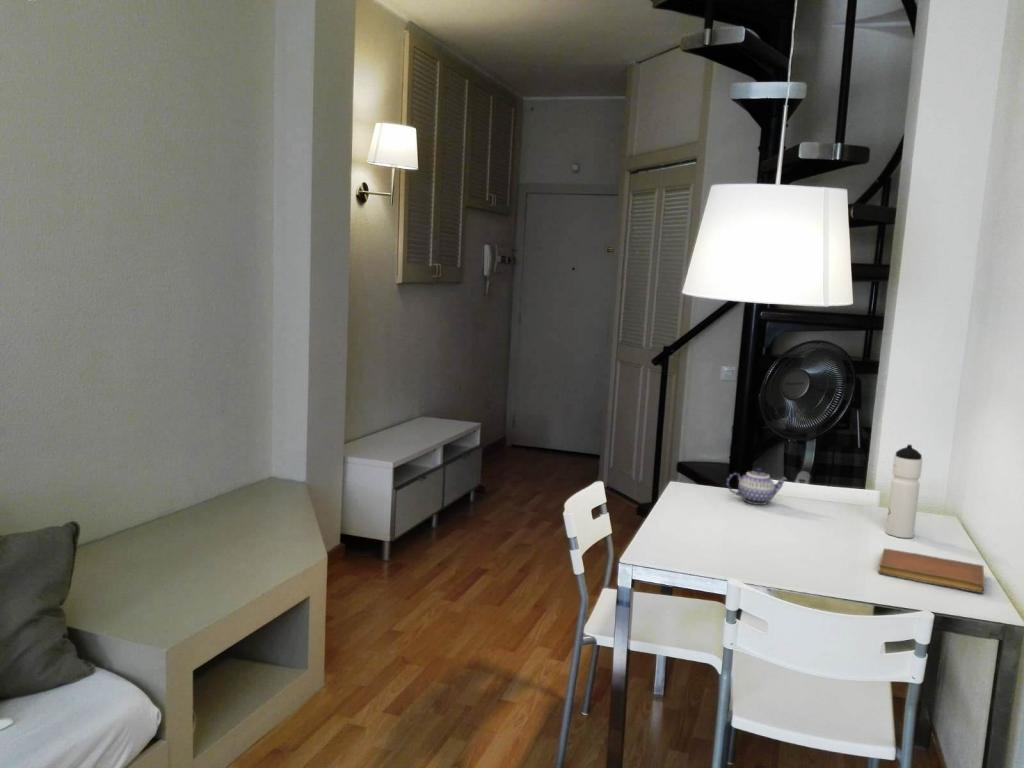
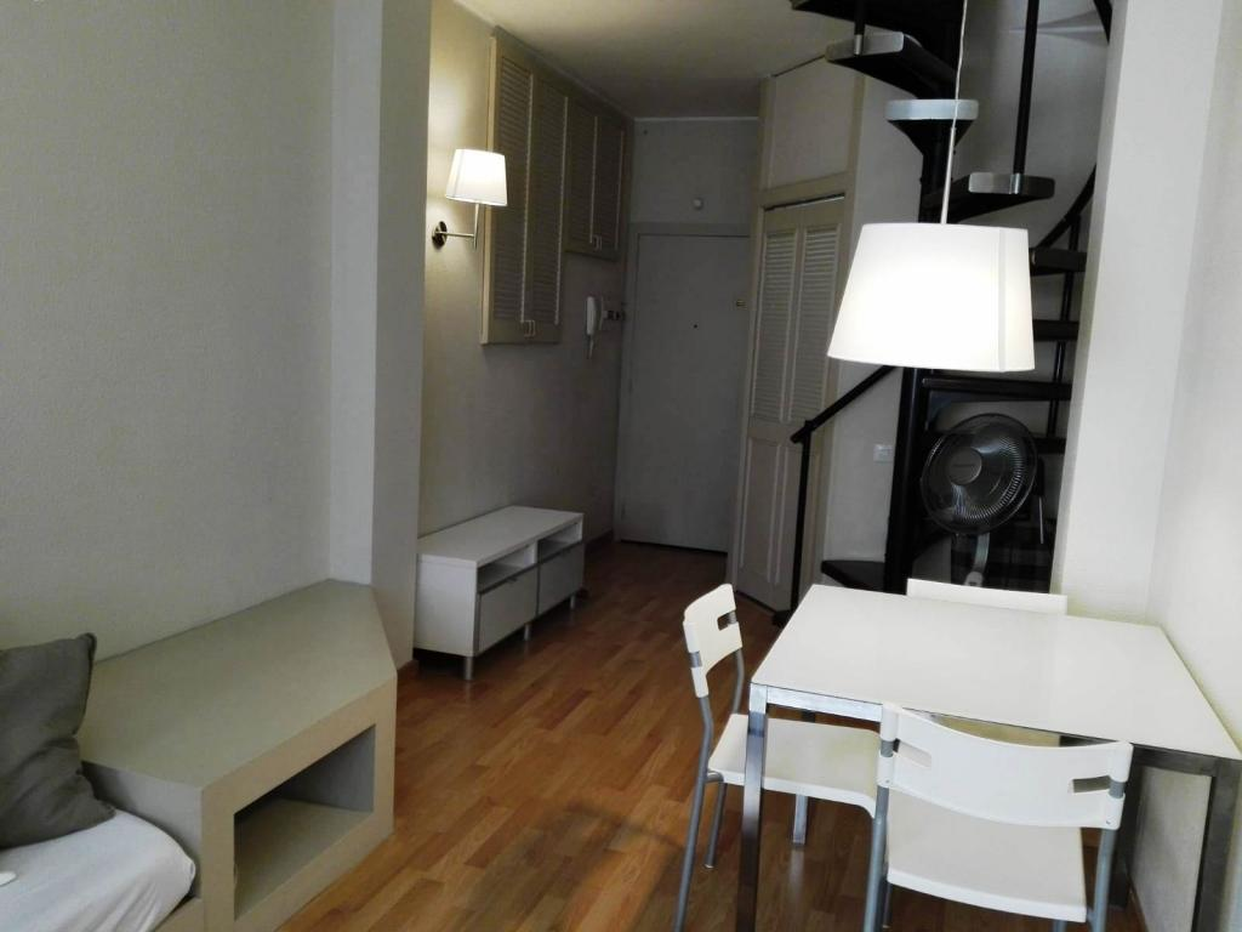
- teapot [726,467,789,506]
- water bottle [885,443,924,539]
- notebook [878,548,986,594]
